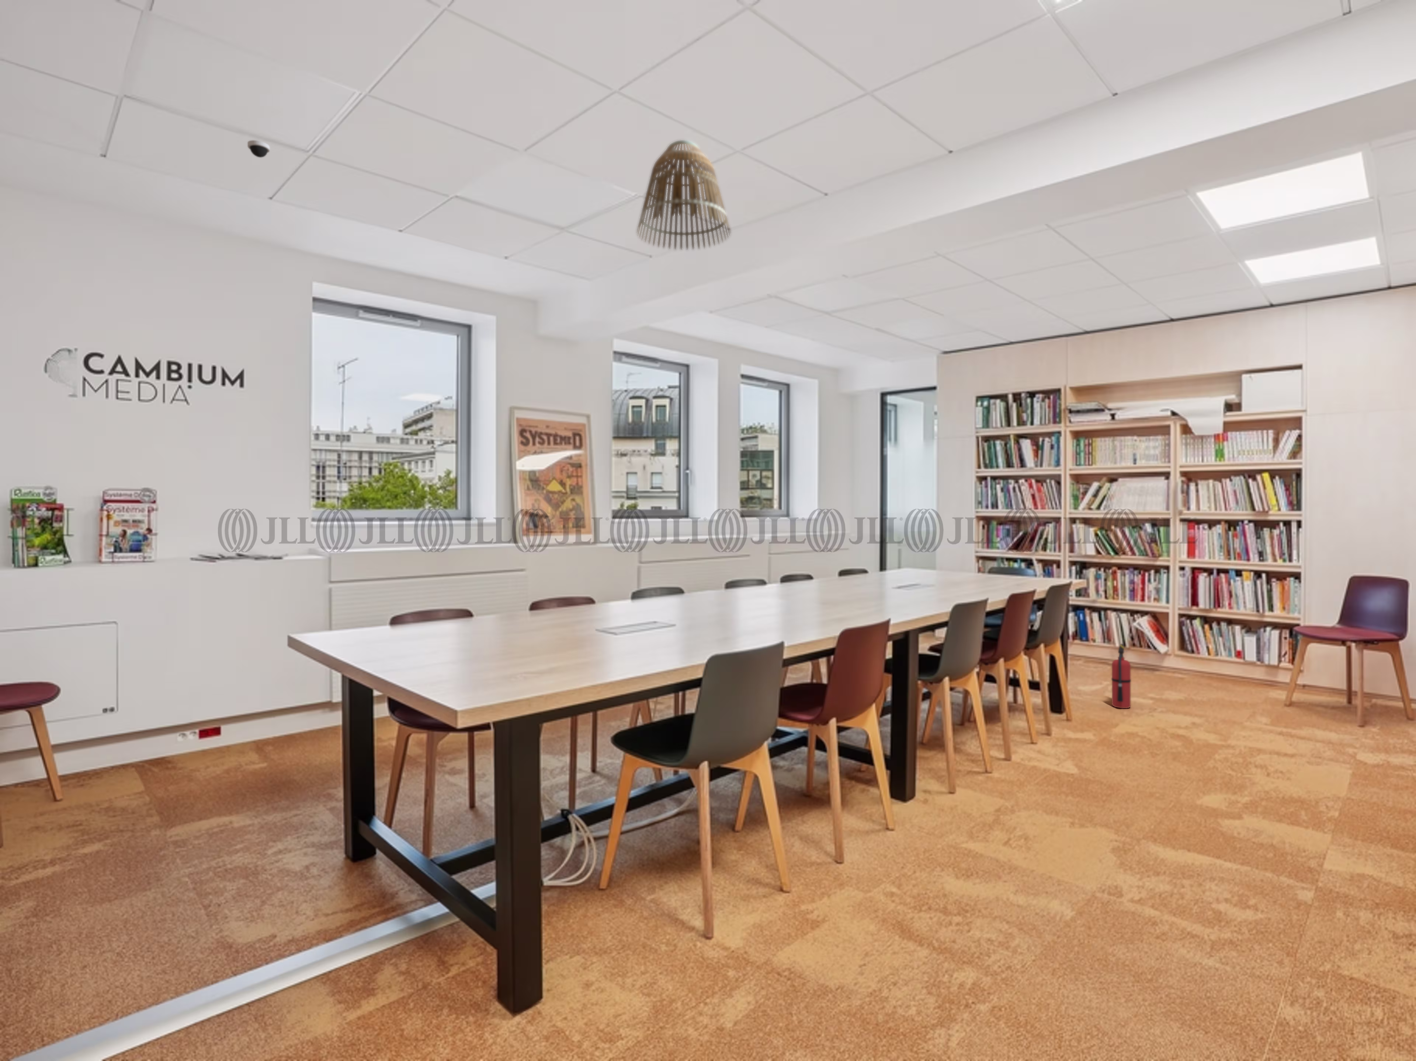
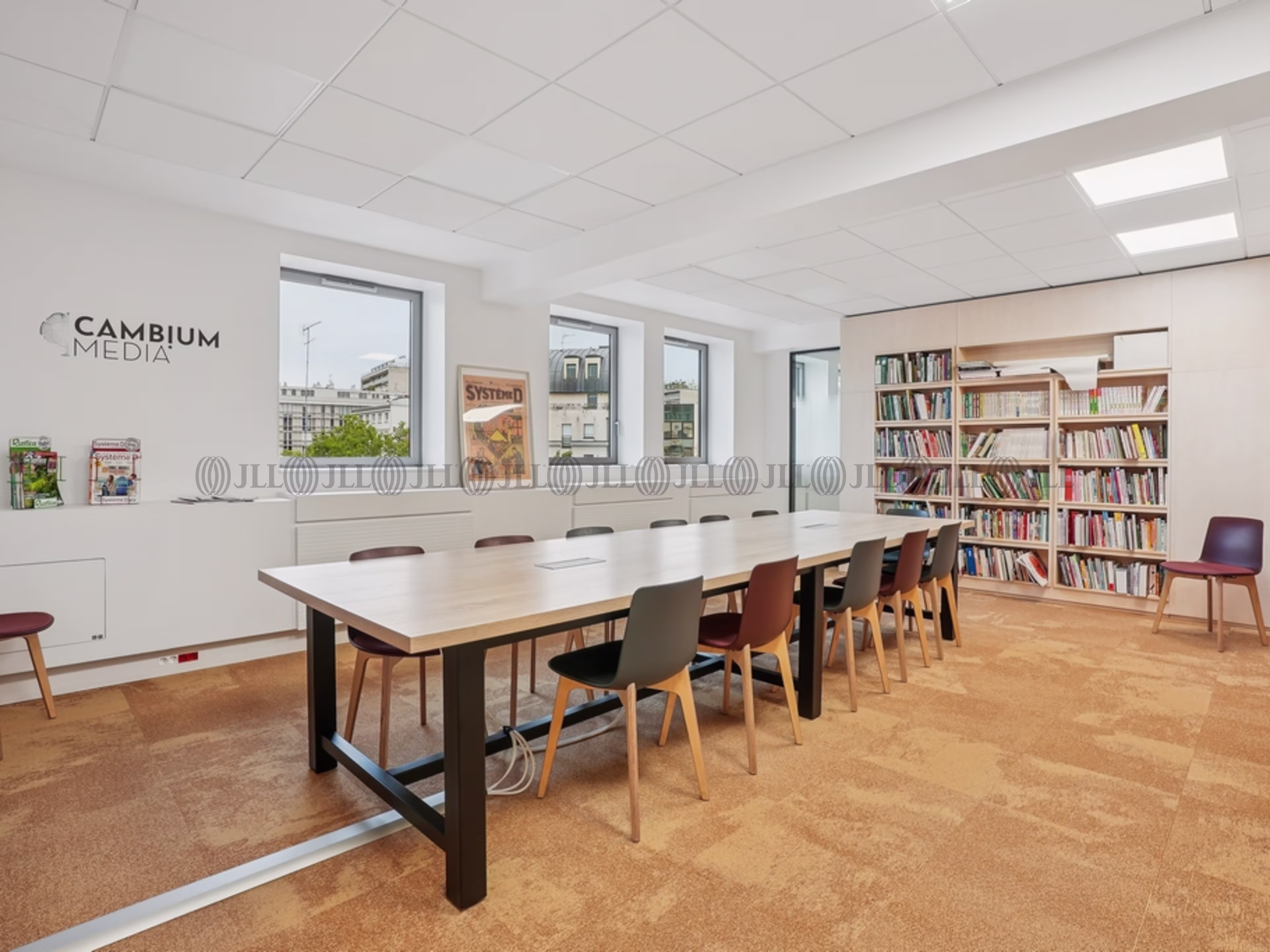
- dome security camera [248,140,270,158]
- fire extinguisher [1111,643,1132,709]
- lamp shade [637,139,731,251]
